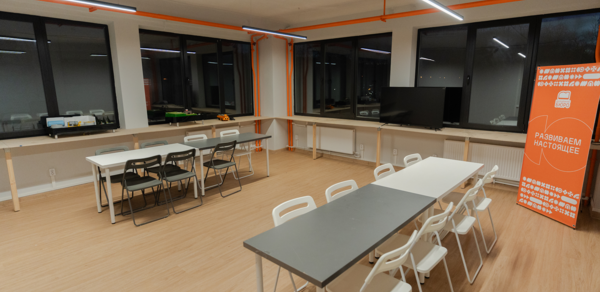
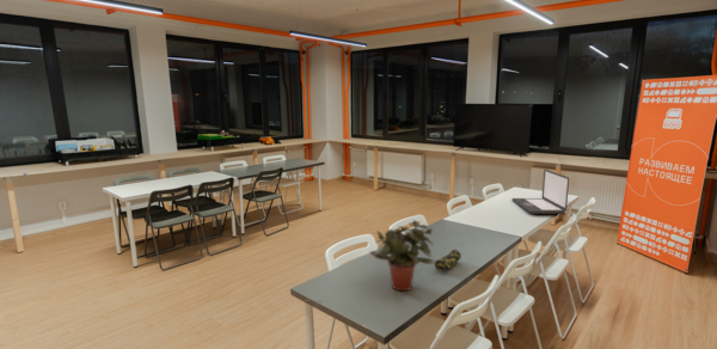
+ laptop [511,169,570,215]
+ potted plant [368,219,436,292]
+ pencil case [434,249,462,273]
